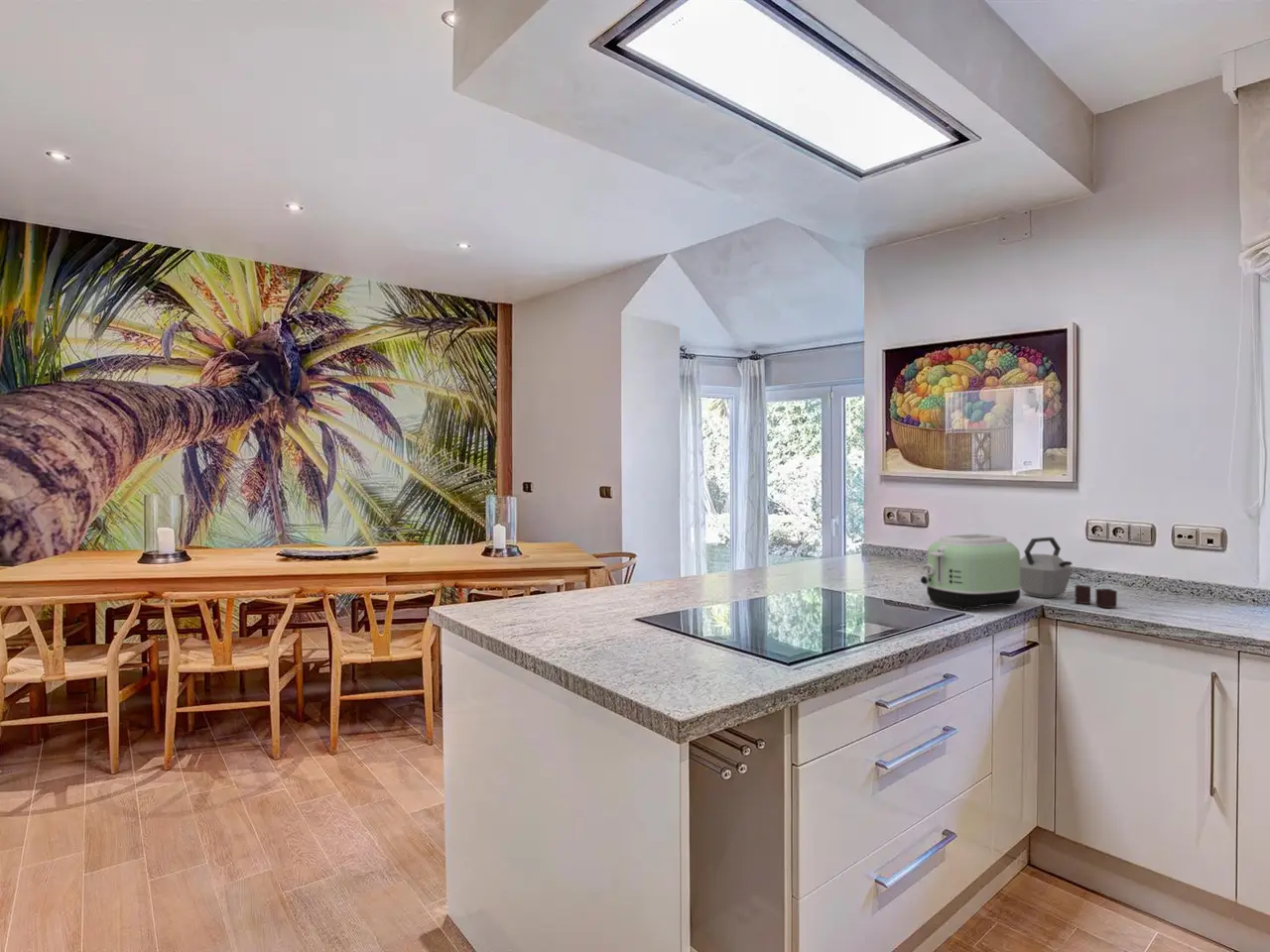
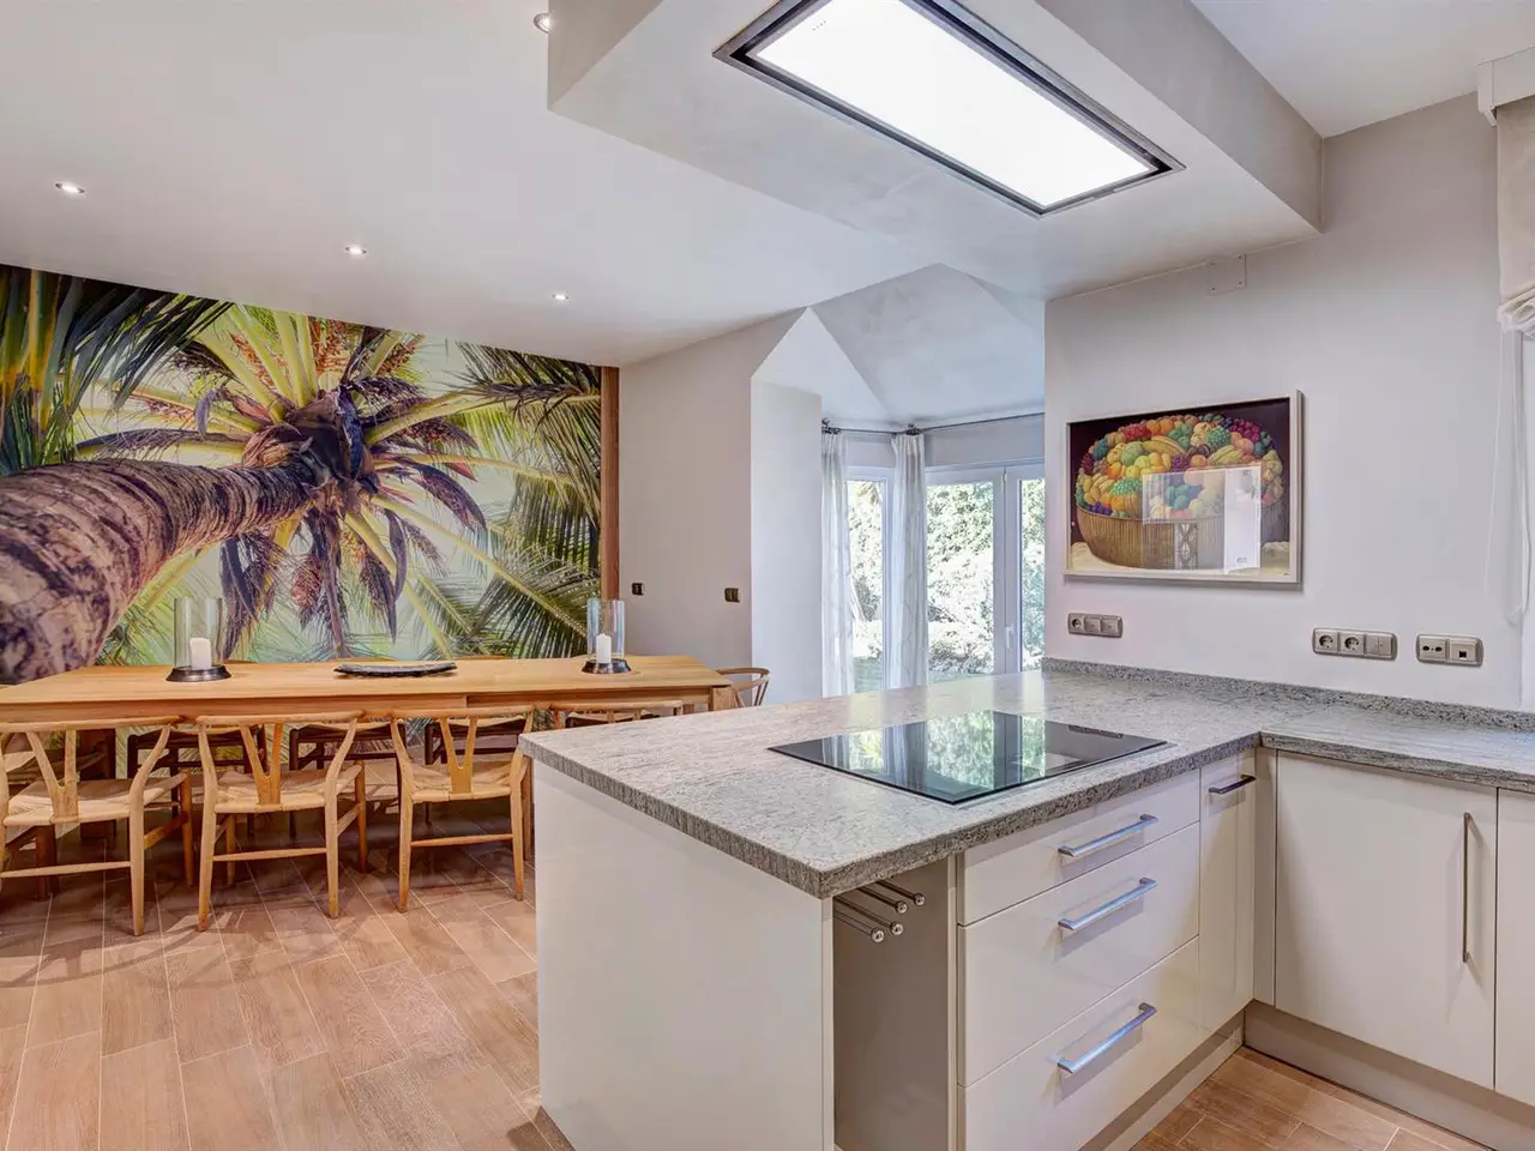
- toaster [920,533,1022,611]
- kettle [1020,536,1118,609]
